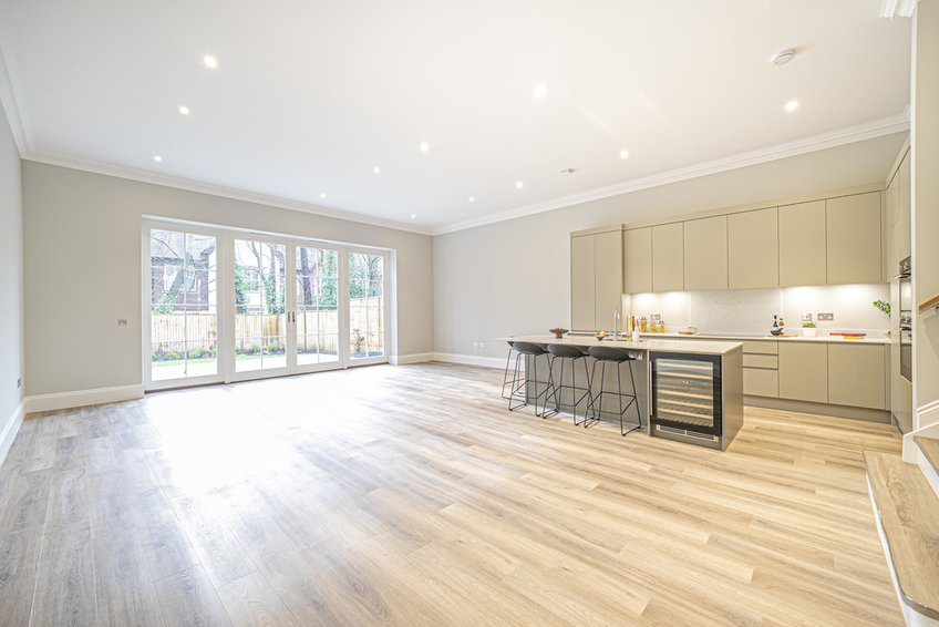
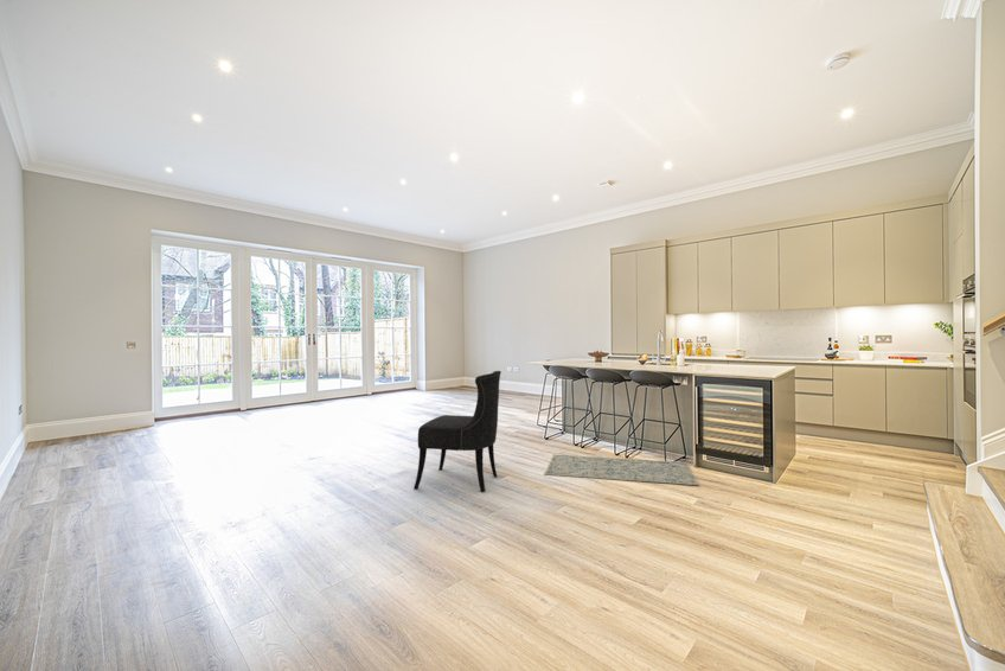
+ dining chair [412,370,503,493]
+ rug [544,454,700,486]
